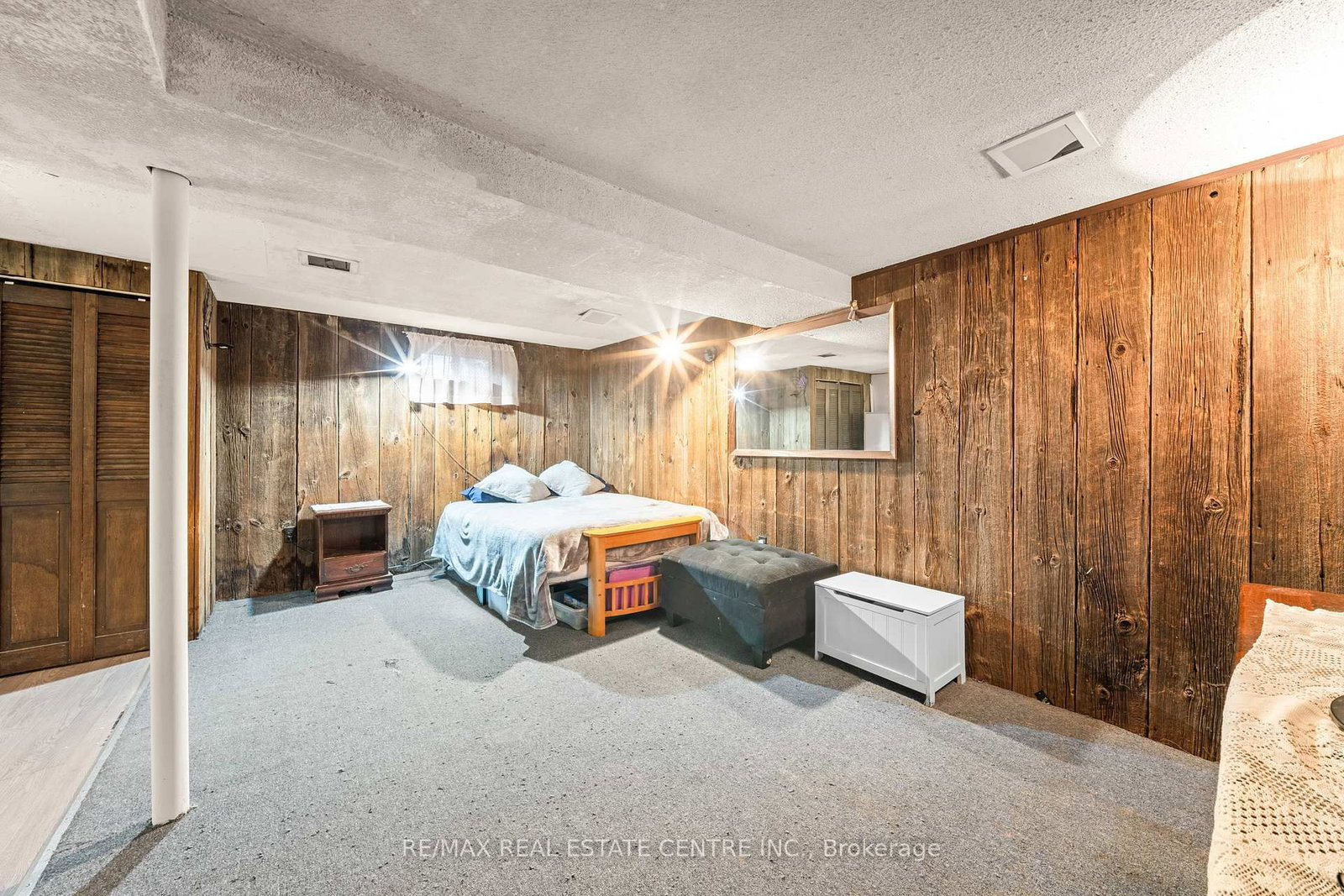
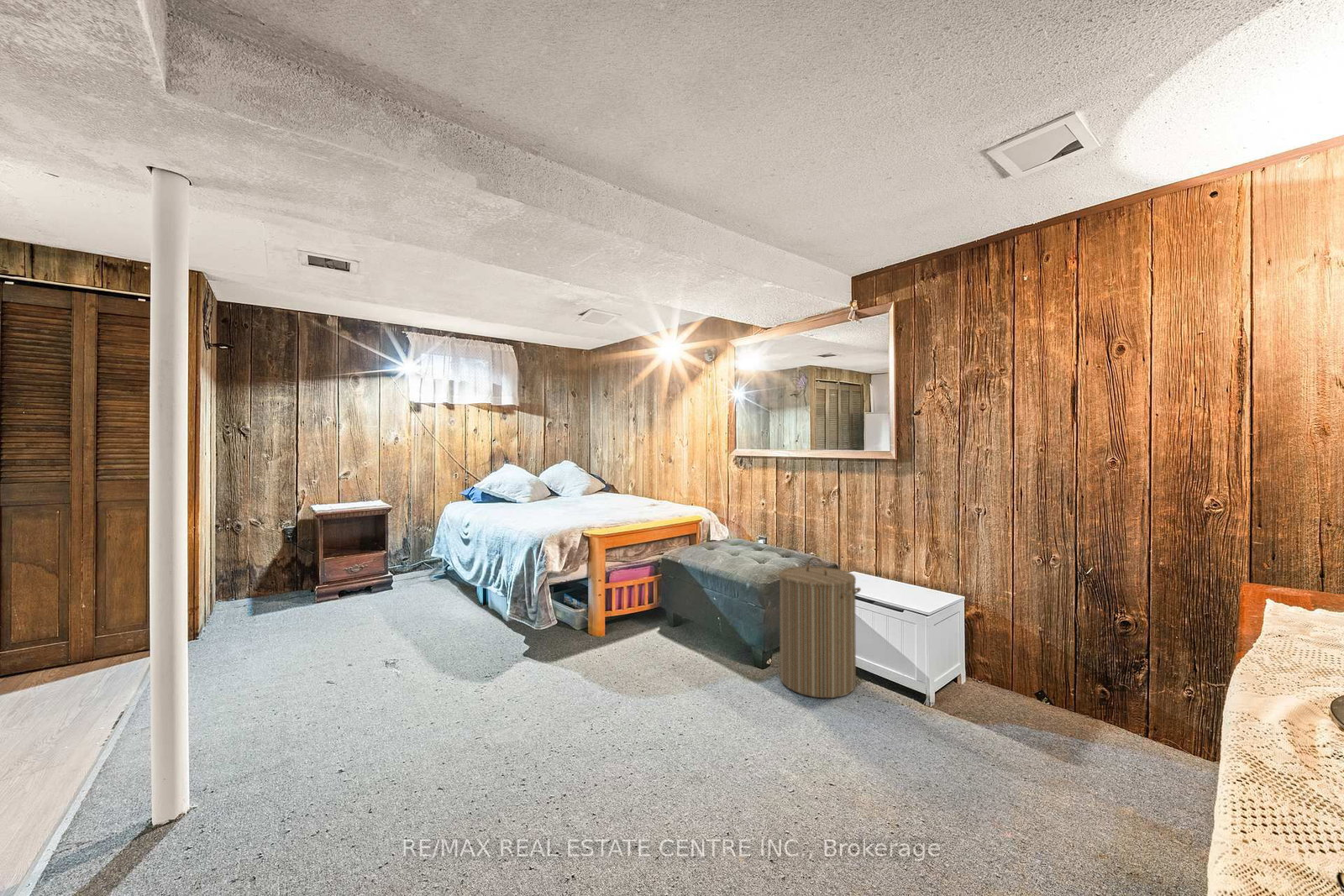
+ laundry hamper [778,556,862,699]
